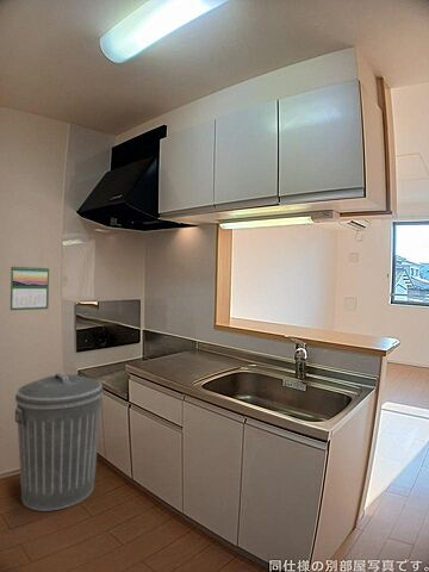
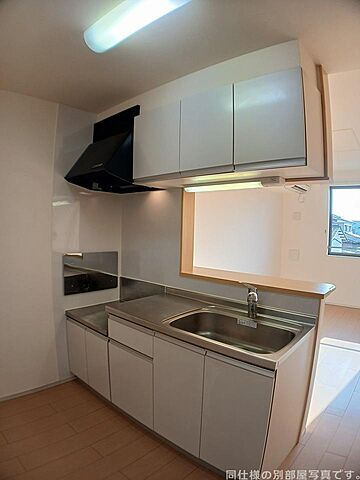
- calendar [10,265,50,311]
- trash can [14,372,104,512]
